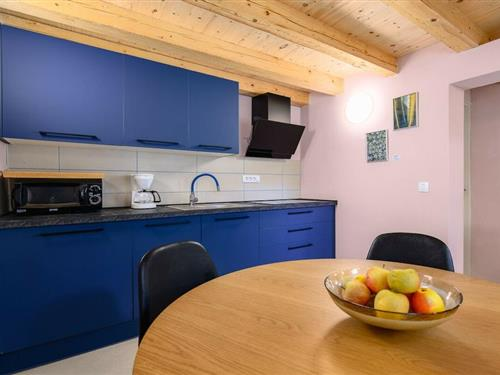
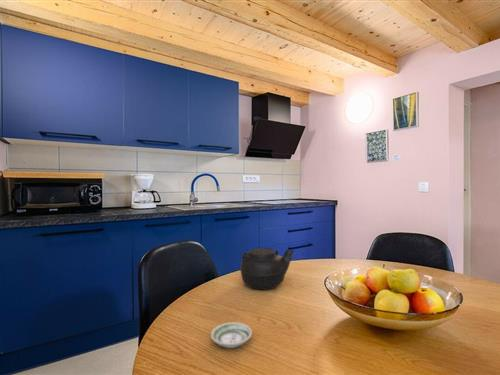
+ saucer [210,321,253,349]
+ teapot [239,247,296,291]
